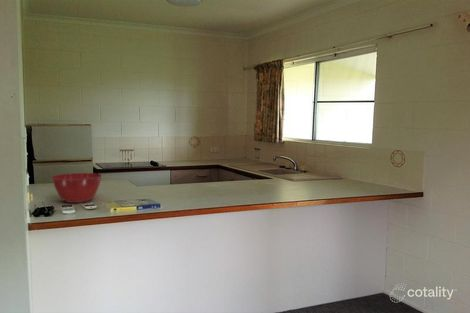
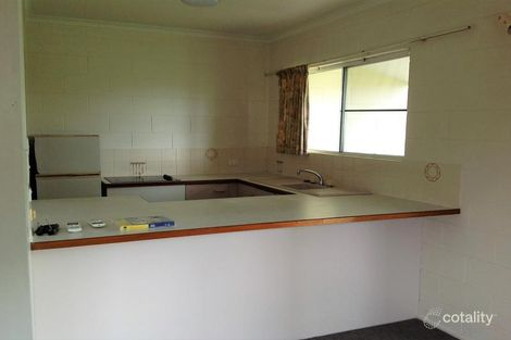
- mixing bowl [50,172,103,204]
